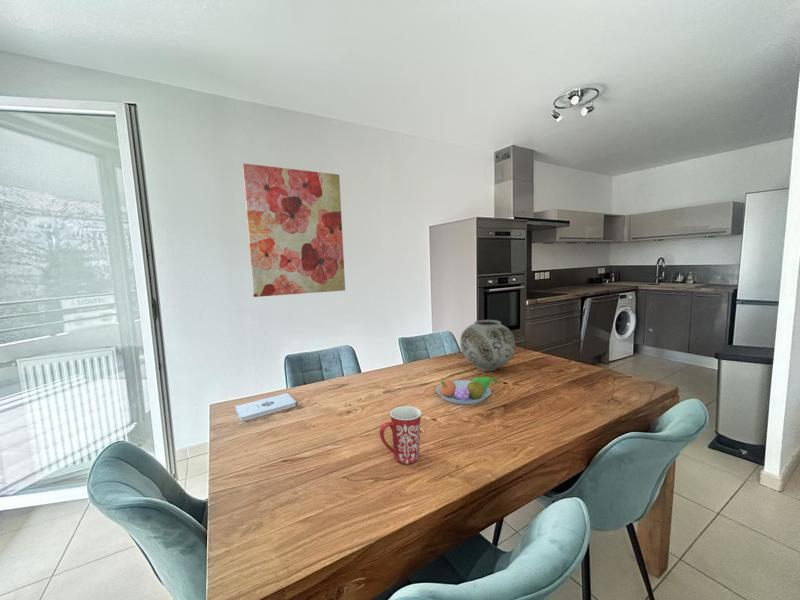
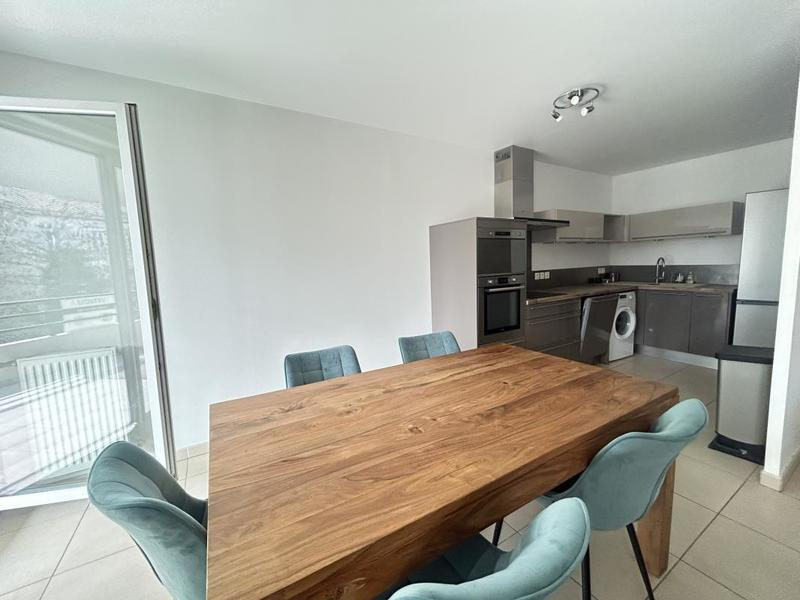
- notepad [234,392,297,422]
- mug [379,405,422,465]
- fruit bowl [435,376,498,405]
- wall art [242,162,346,298]
- vase [459,319,517,372]
